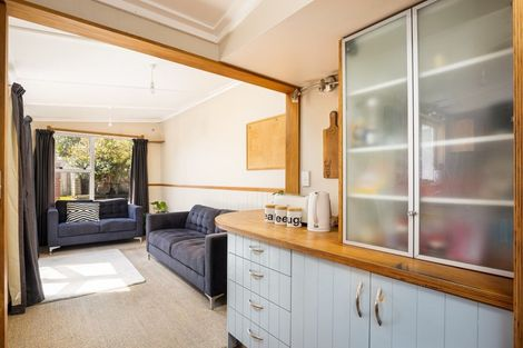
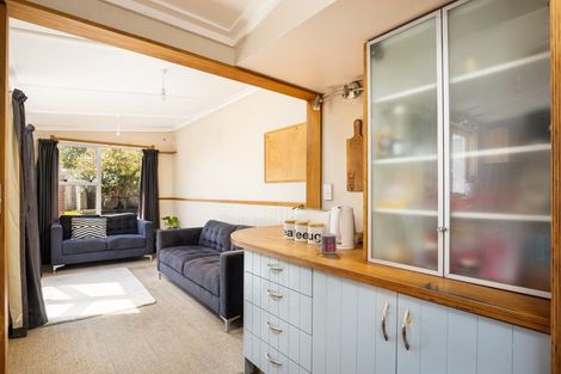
+ mug [314,232,338,255]
